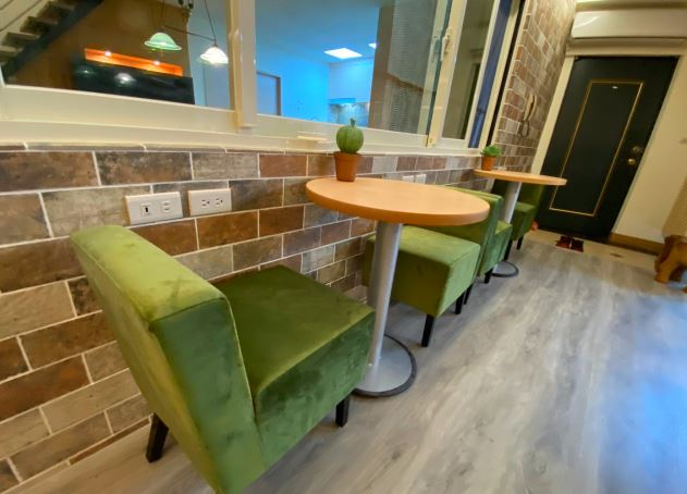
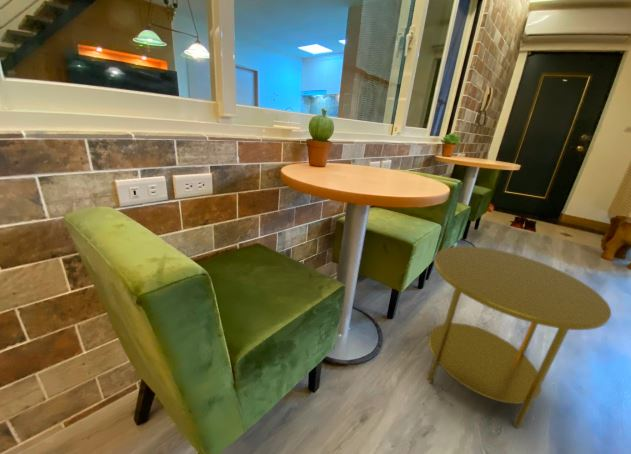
+ side table [426,245,612,429]
